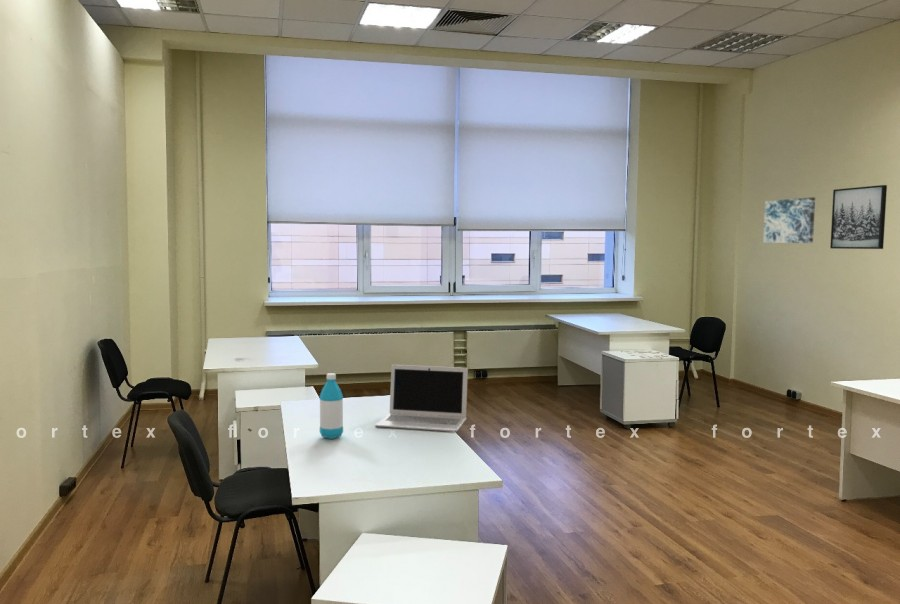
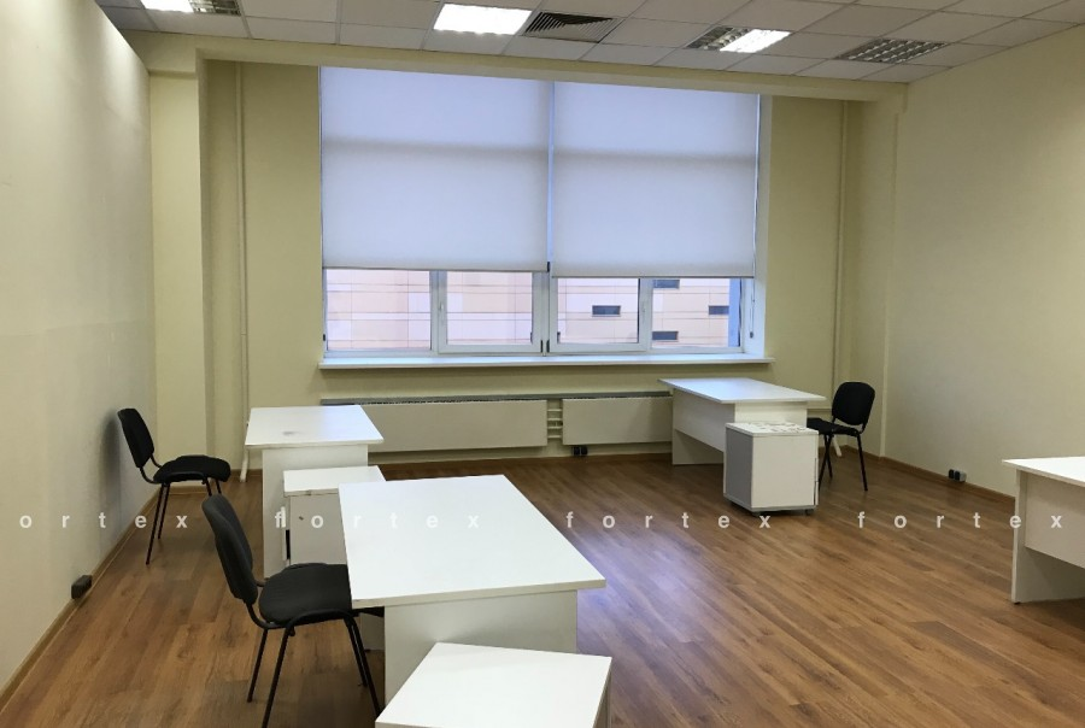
- wall art [829,184,888,250]
- water bottle [318,372,344,440]
- laptop [374,364,469,433]
- wall art [762,196,816,244]
